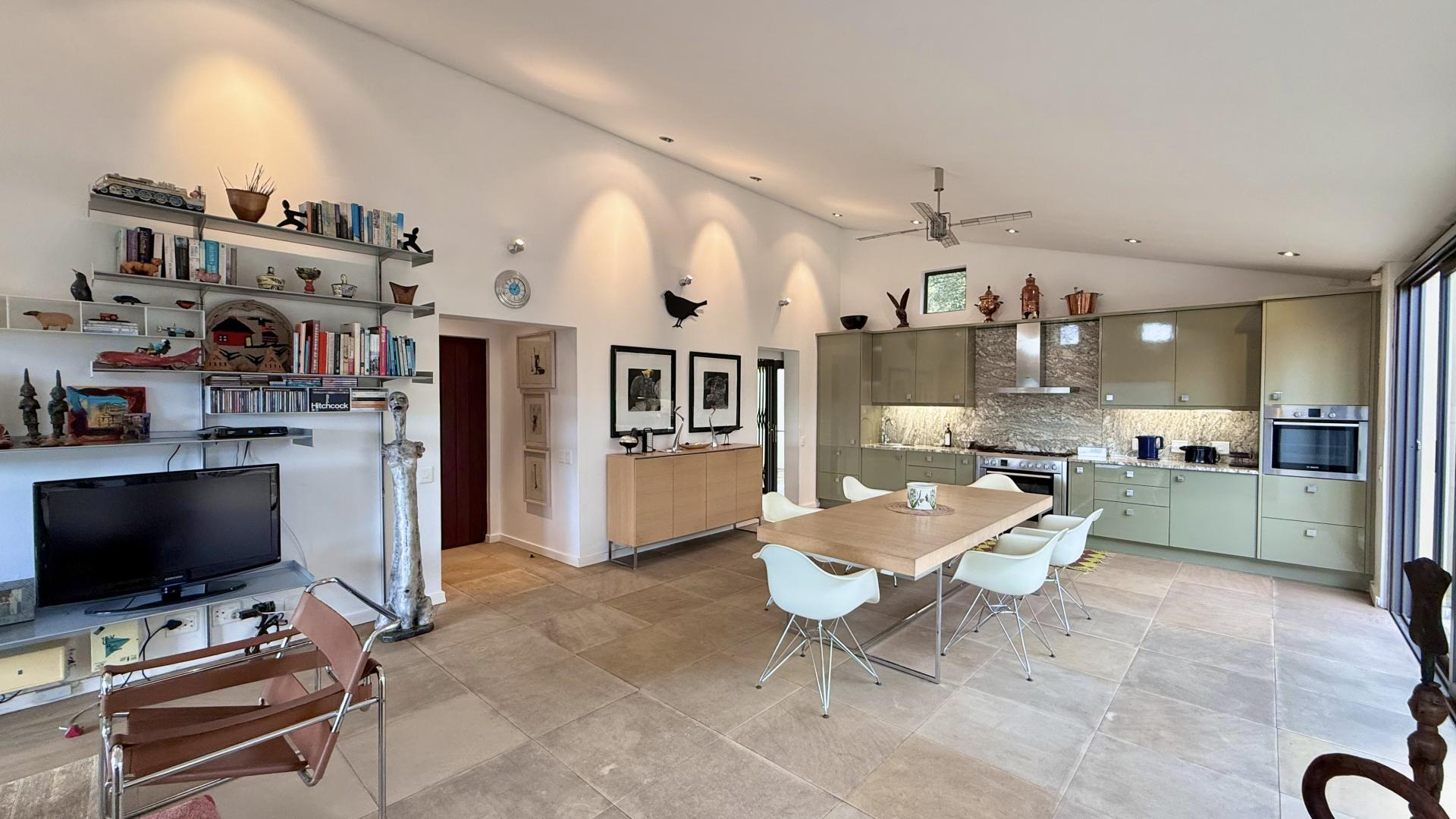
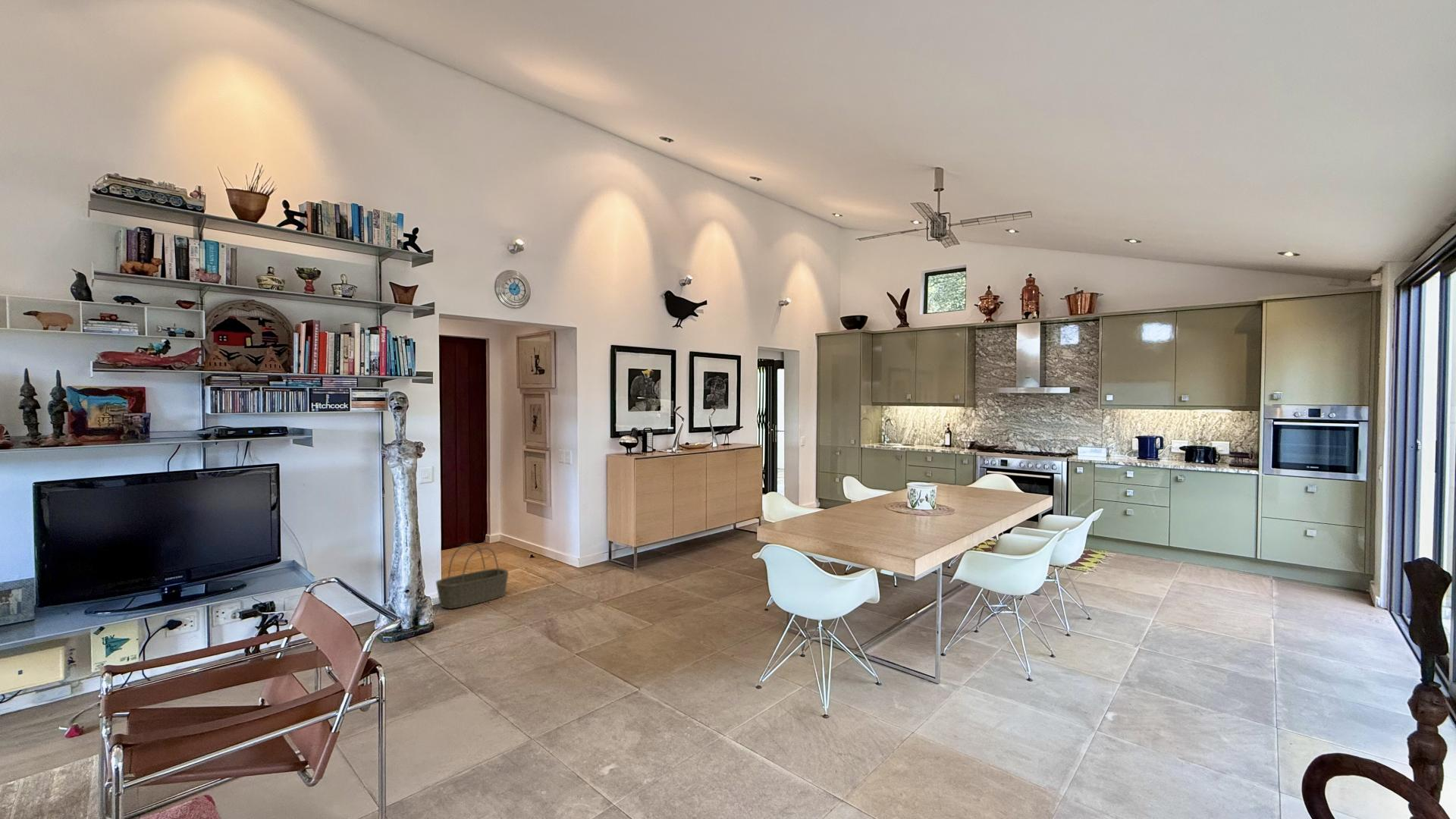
+ basket [435,542,509,610]
